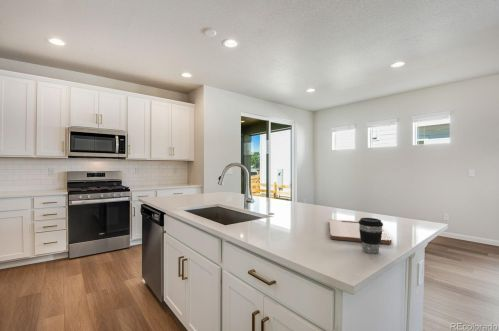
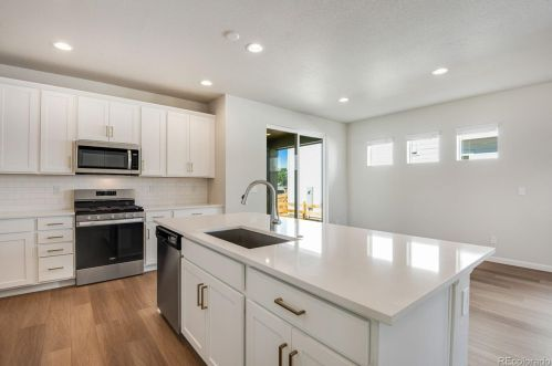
- coffee cup [358,217,384,254]
- cutting board [328,218,393,245]
